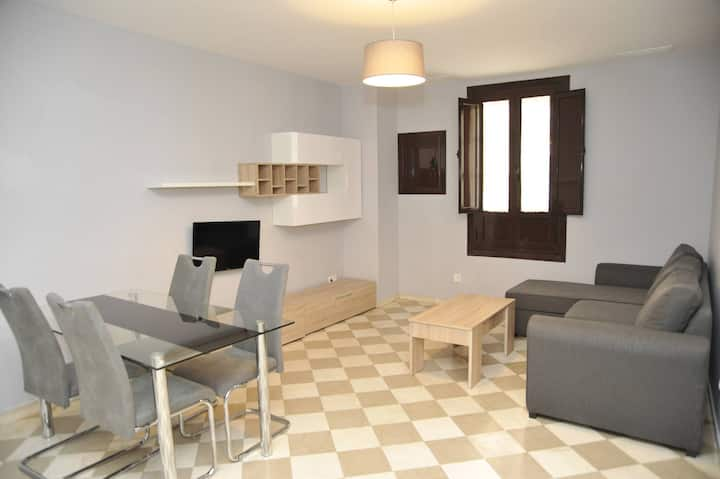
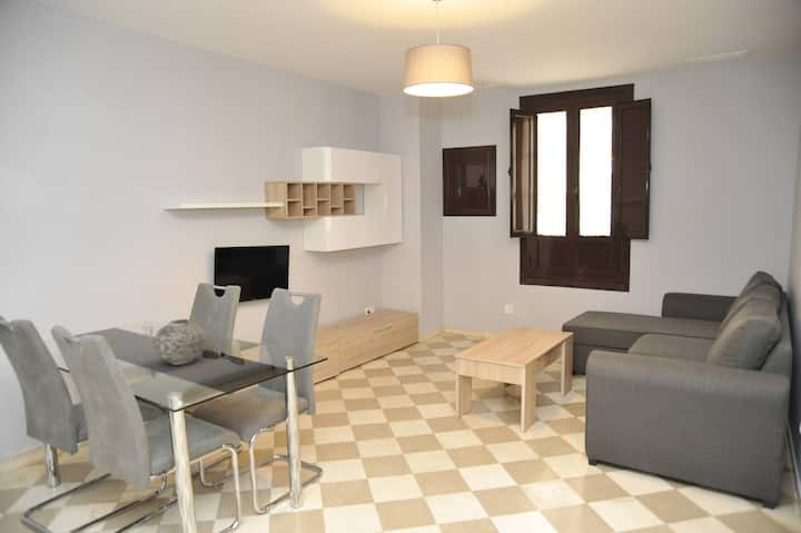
+ vase [152,318,208,366]
